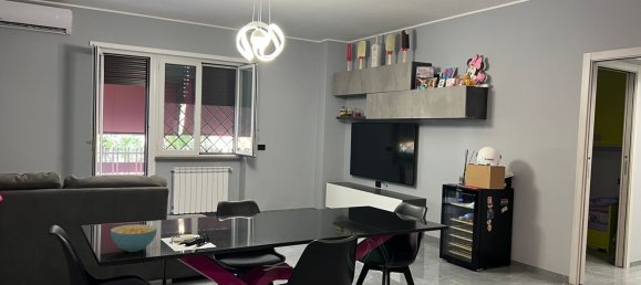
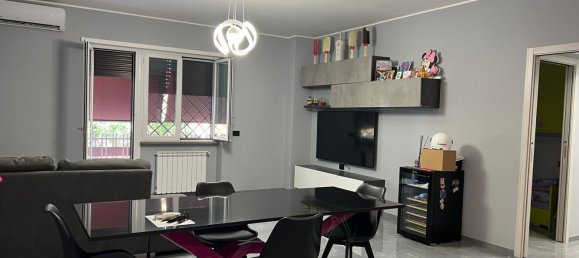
- cereal bowl [110,223,158,253]
